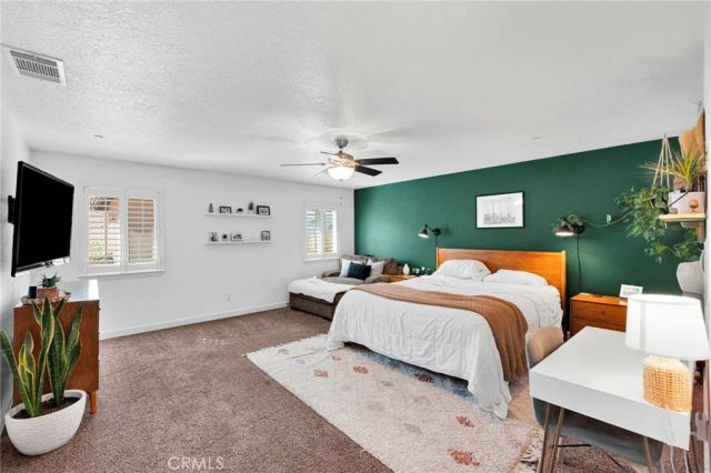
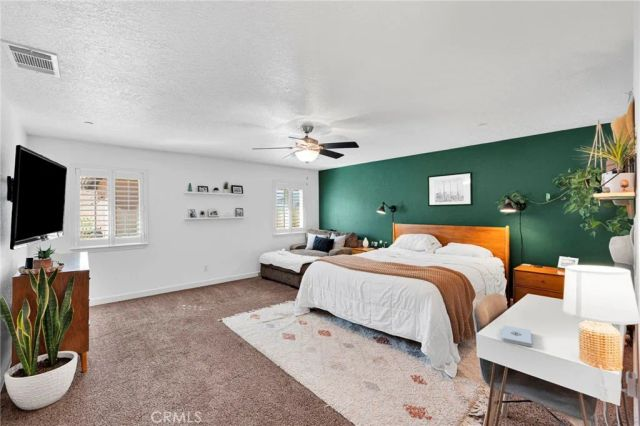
+ notepad [501,324,533,348]
